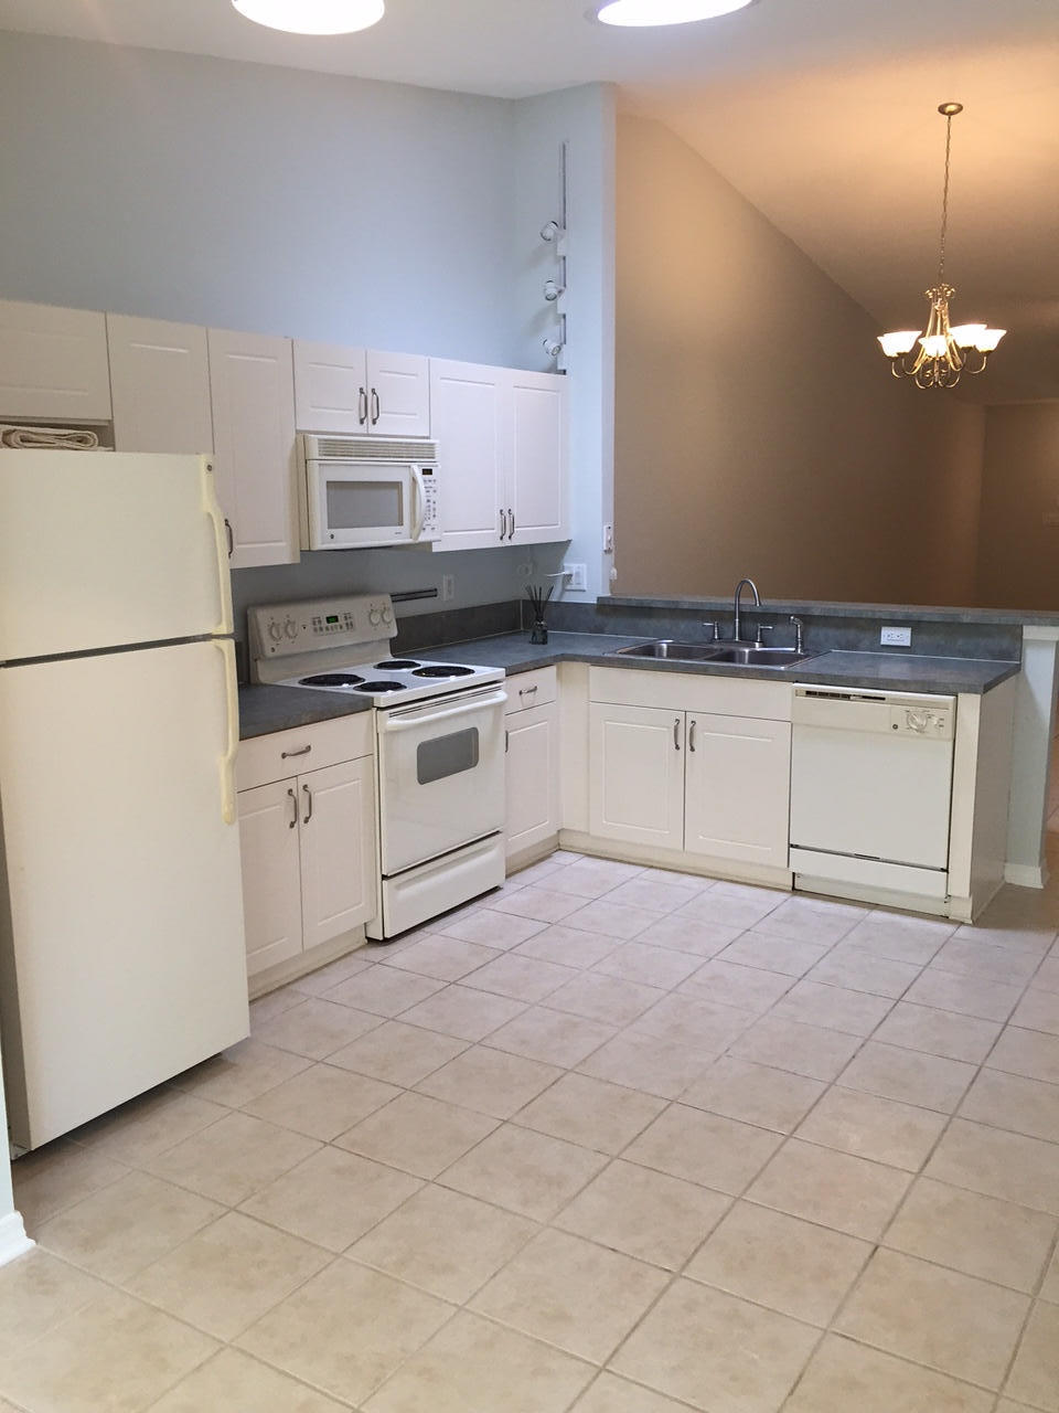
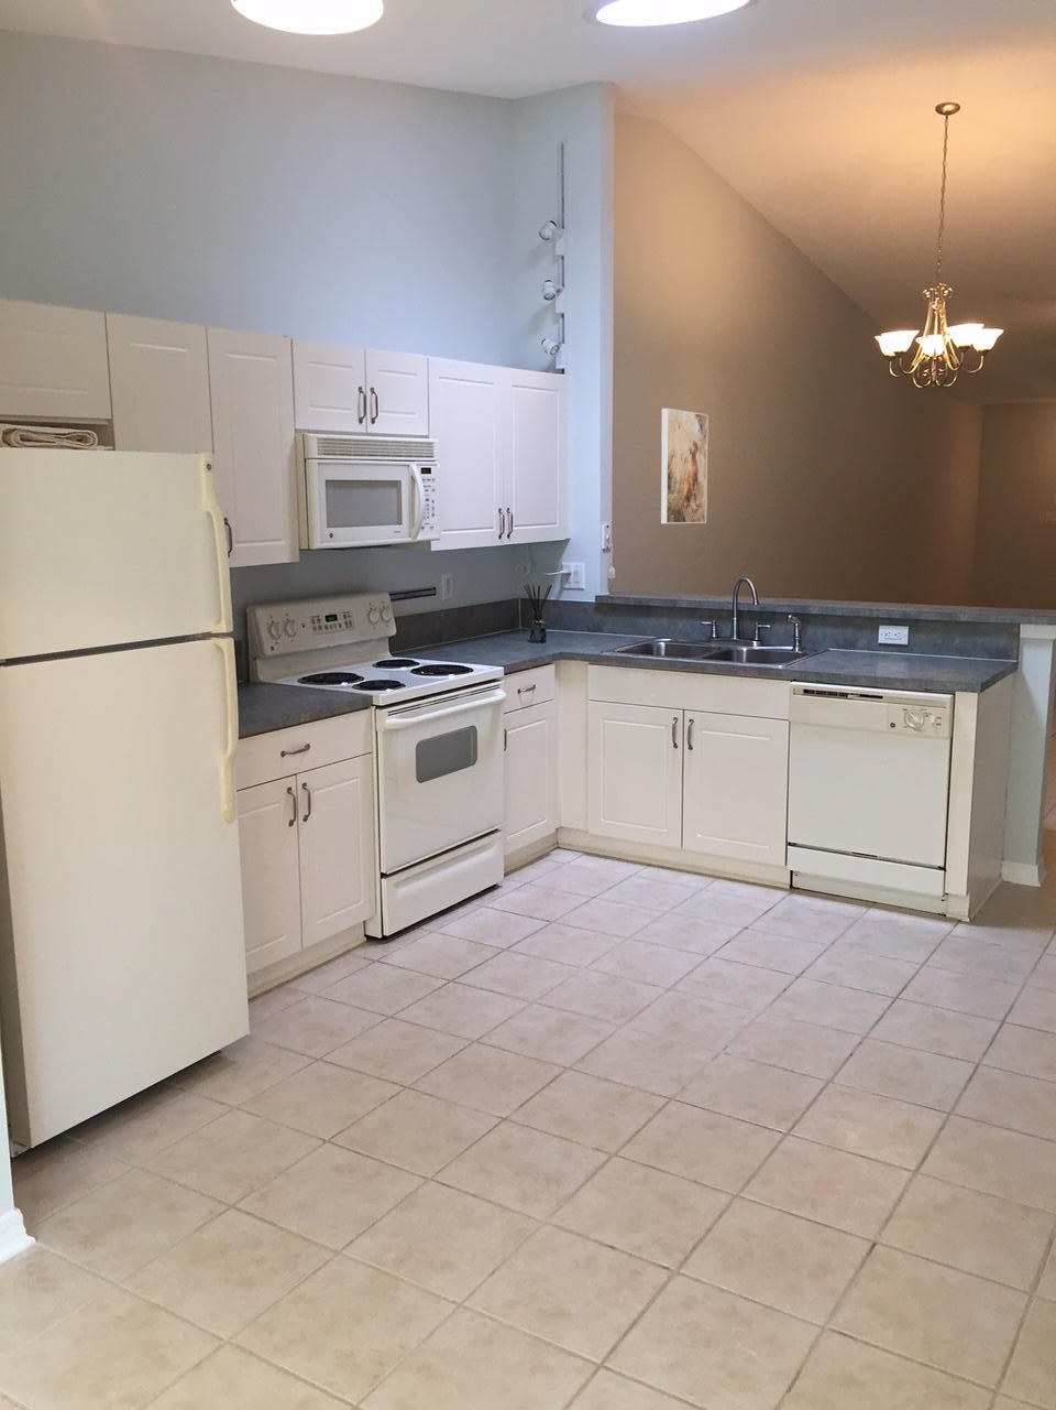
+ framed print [660,407,710,524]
